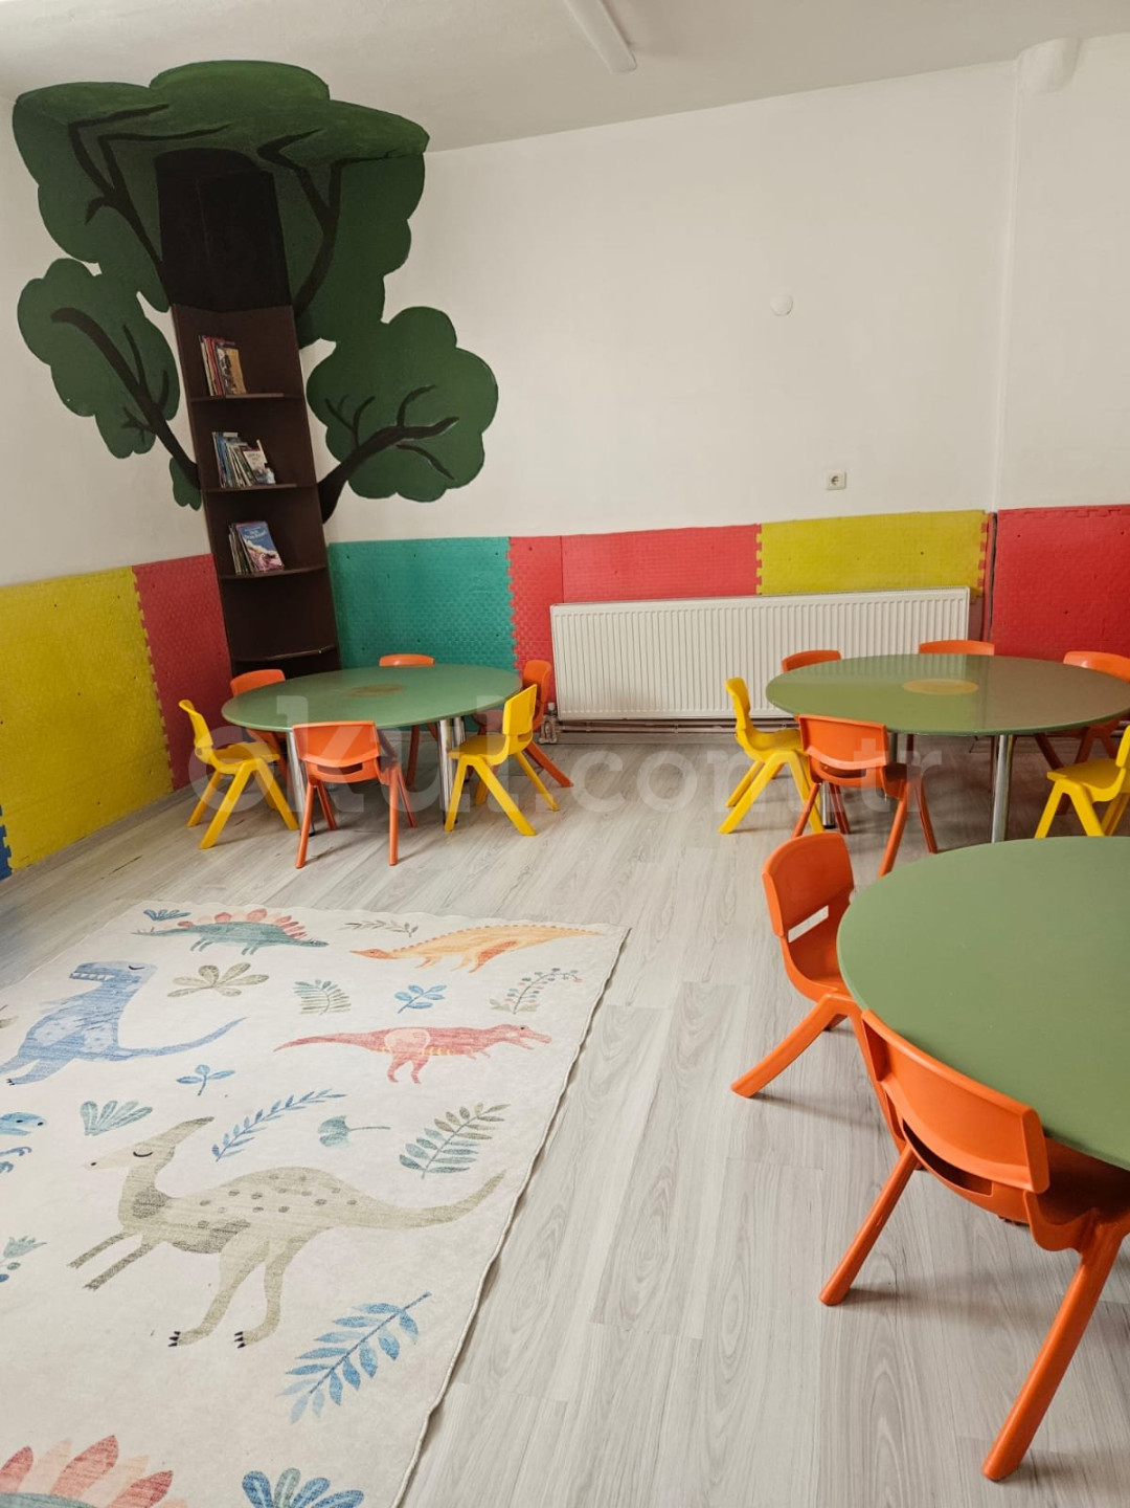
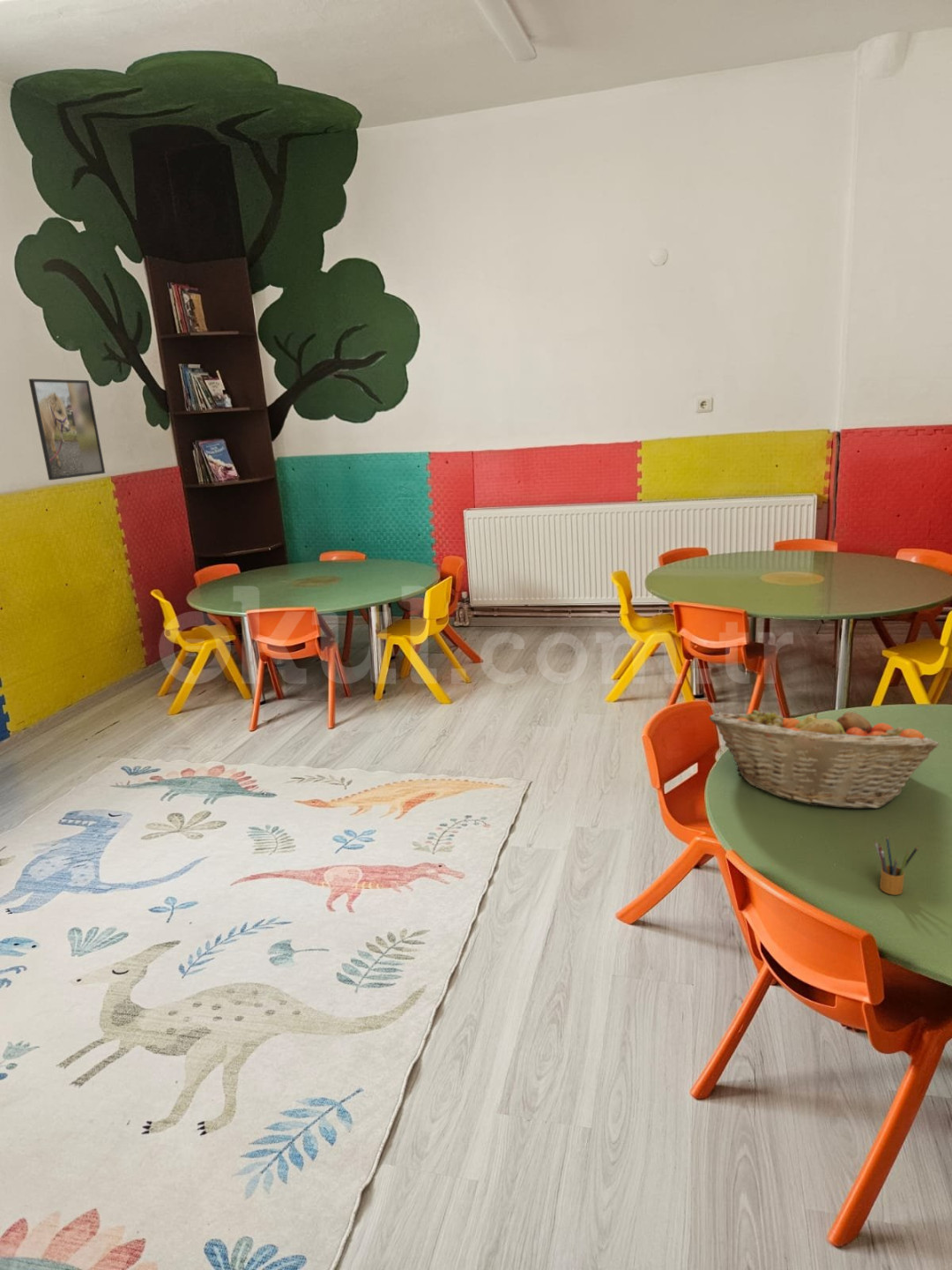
+ fruit basket [708,703,940,810]
+ pencil box [874,834,919,896]
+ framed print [28,378,106,481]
